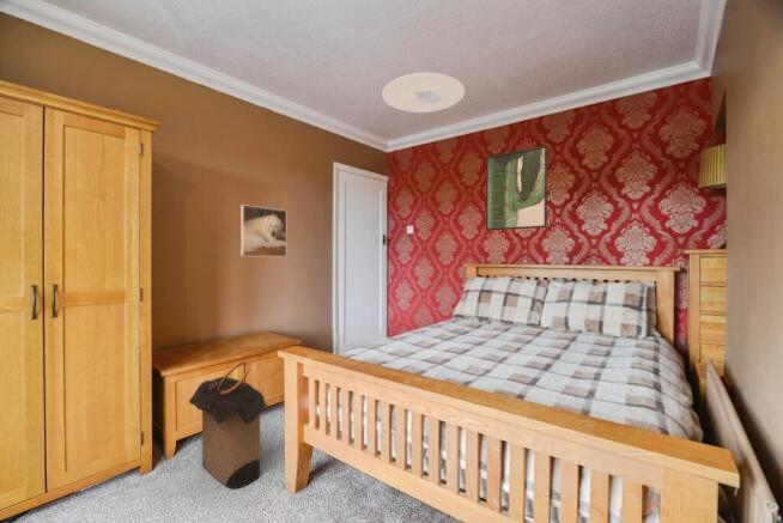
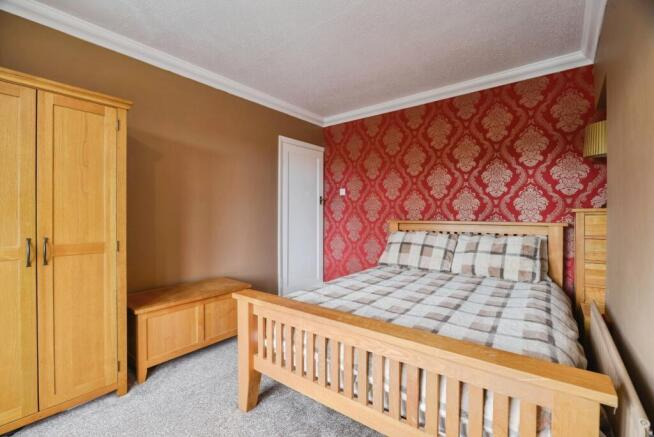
- ceiling light [381,72,466,114]
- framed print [485,145,548,232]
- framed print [239,203,287,259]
- laundry hamper [188,360,269,491]
